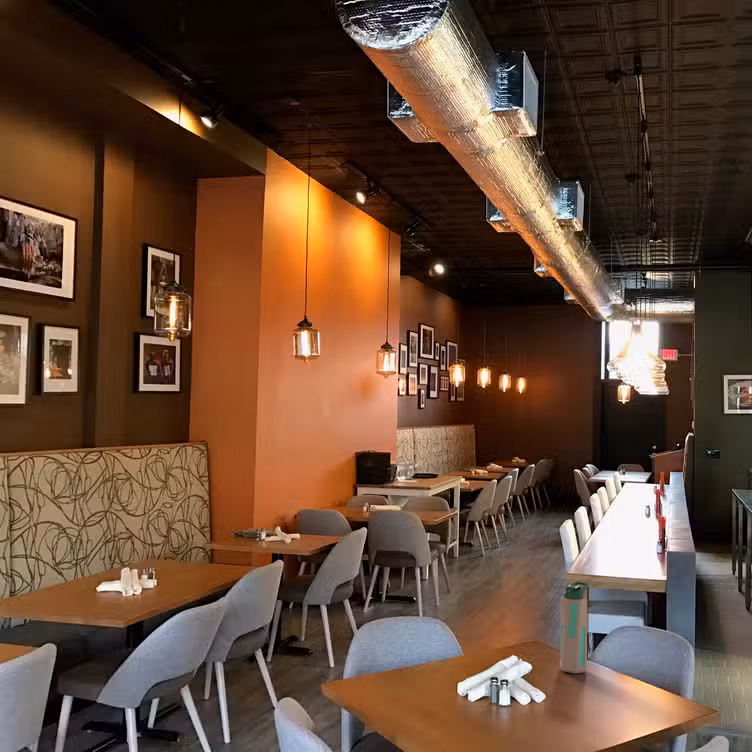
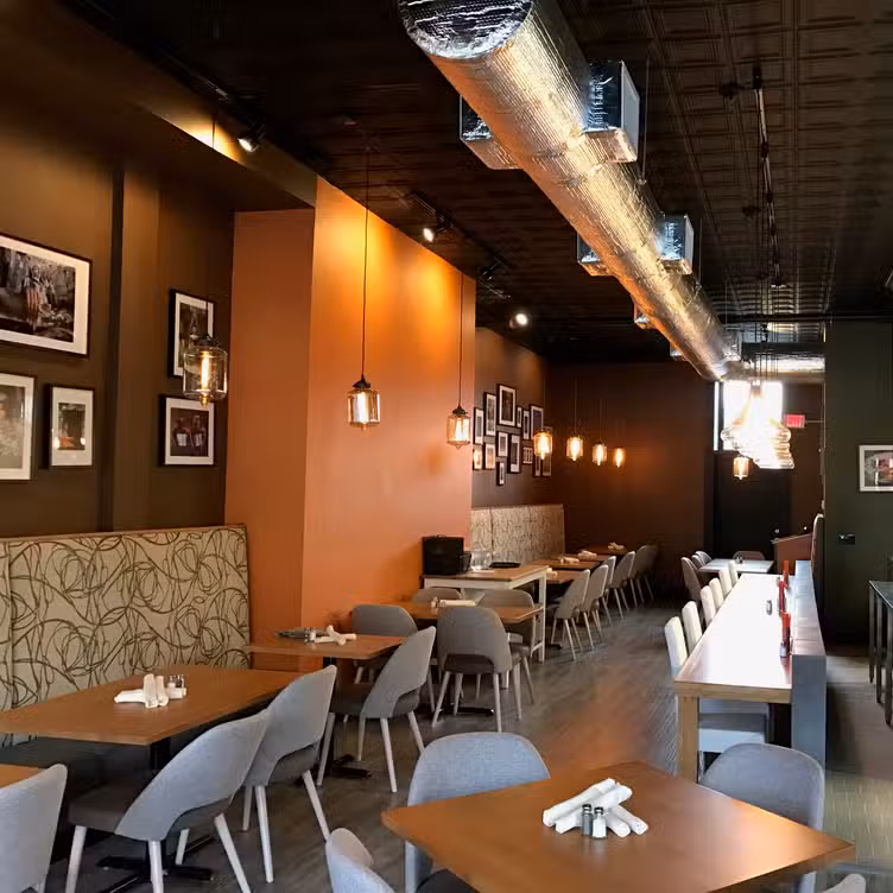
- water bottle [559,580,590,675]
